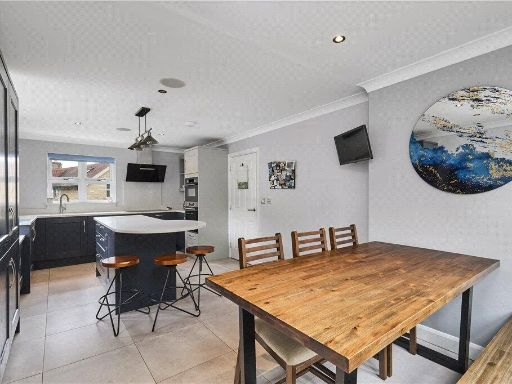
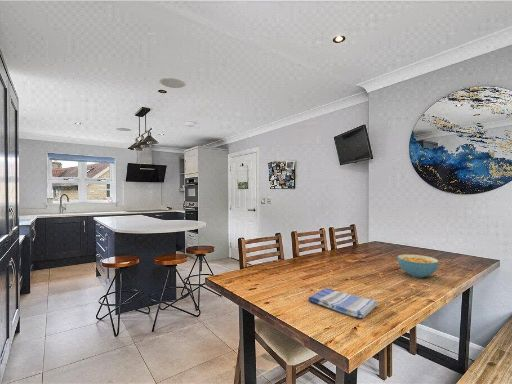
+ dish towel [307,287,378,319]
+ cereal bowl [396,254,439,279]
